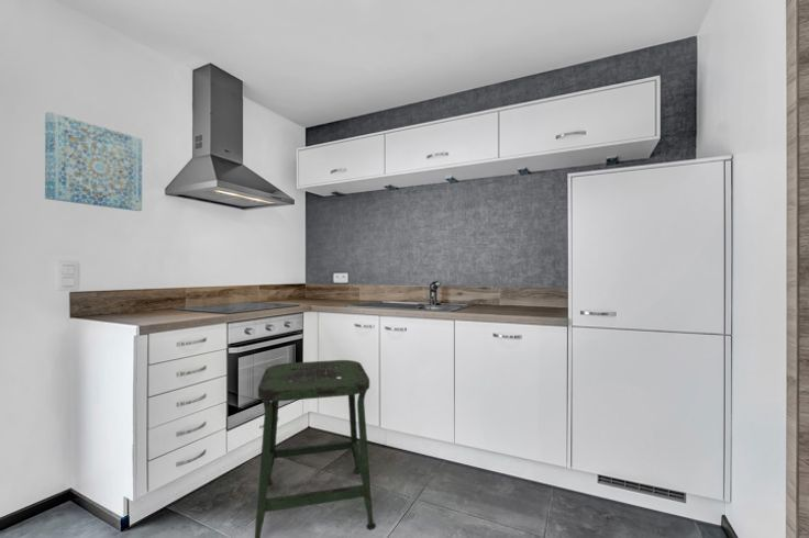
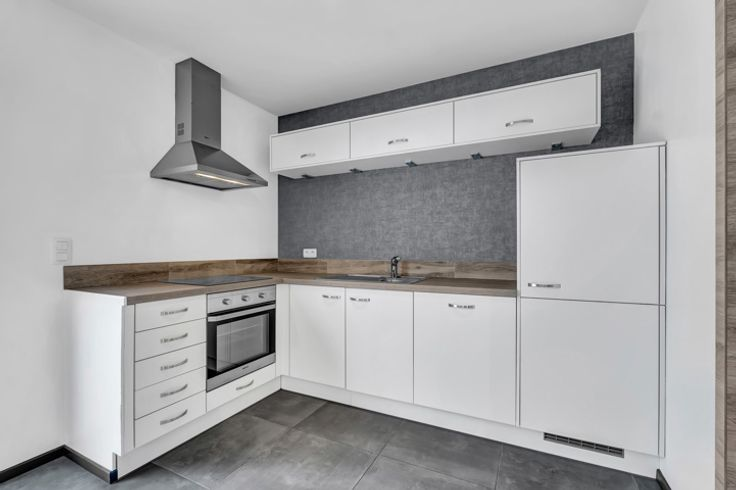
- wall art [44,111,143,212]
- stool [254,359,377,538]
